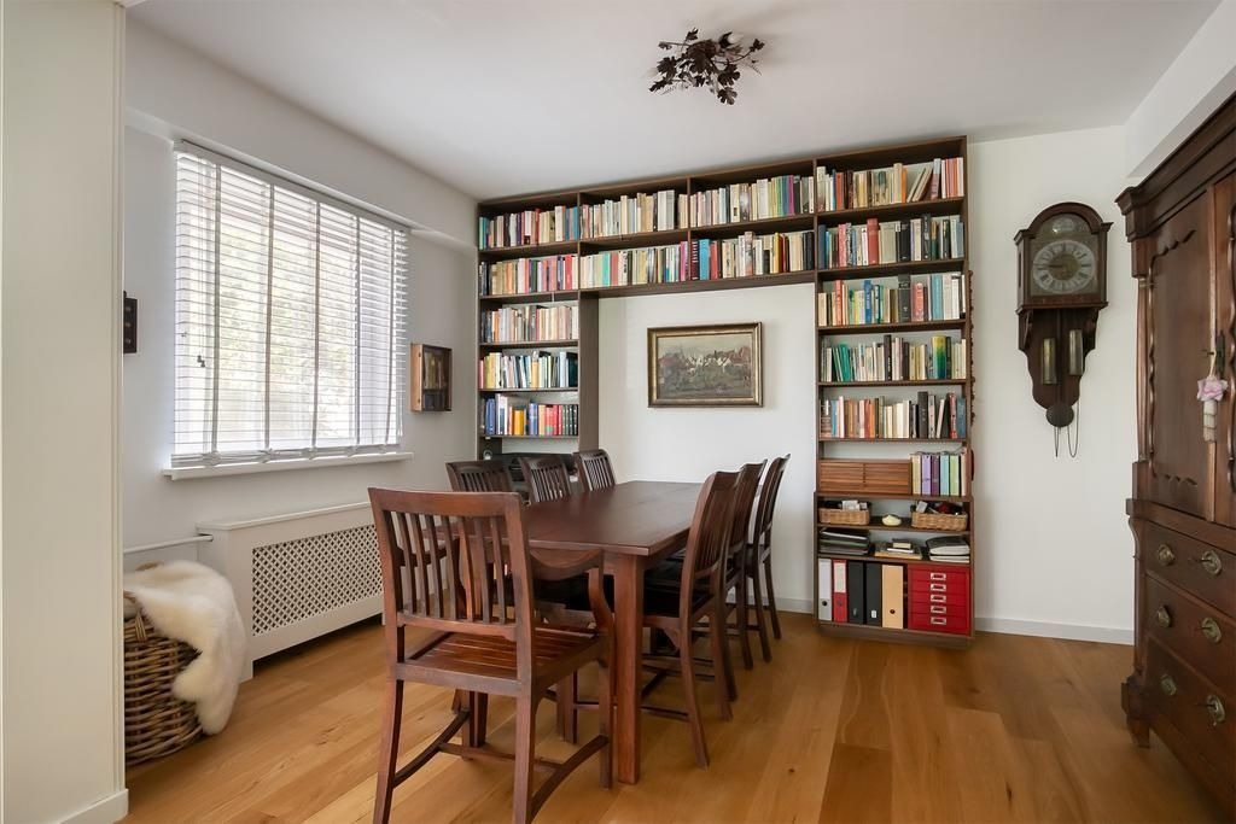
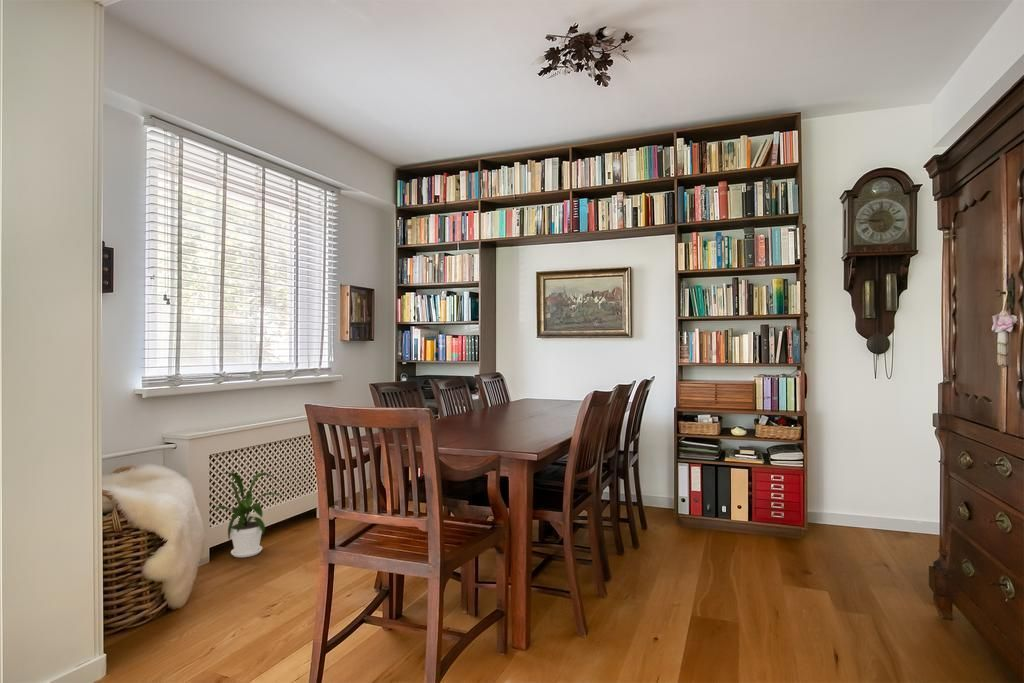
+ house plant [211,471,283,558]
